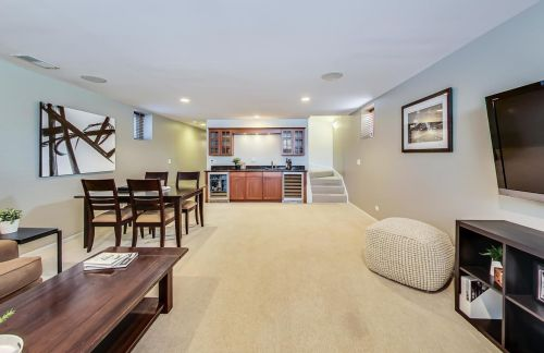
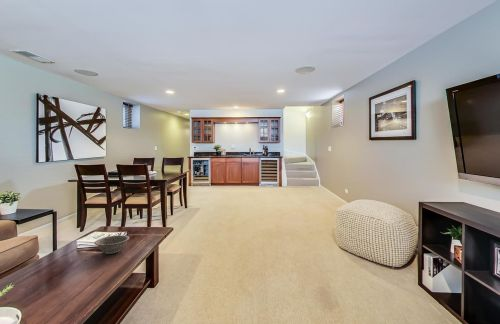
+ decorative bowl [93,234,130,255]
